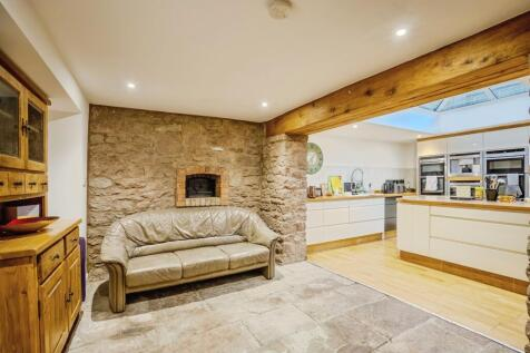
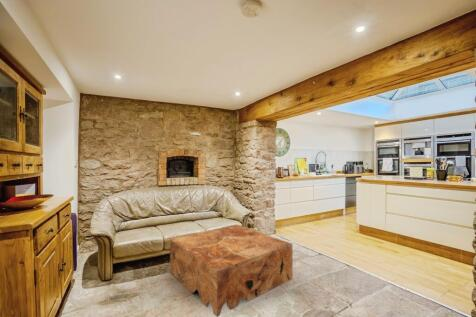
+ coffee table [169,223,294,317]
